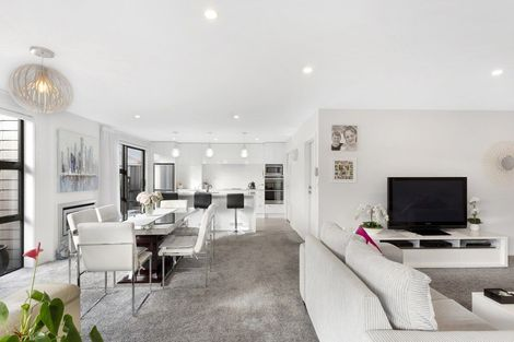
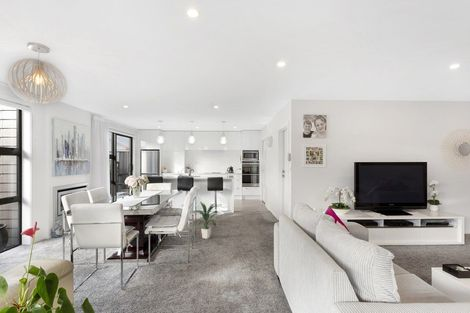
+ indoor plant [193,201,219,240]
